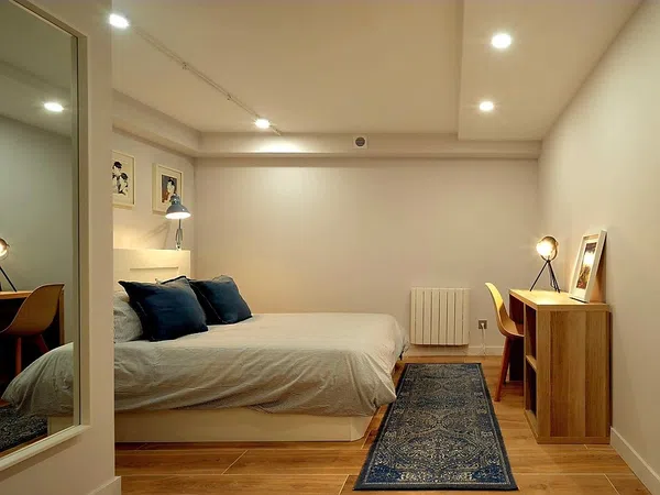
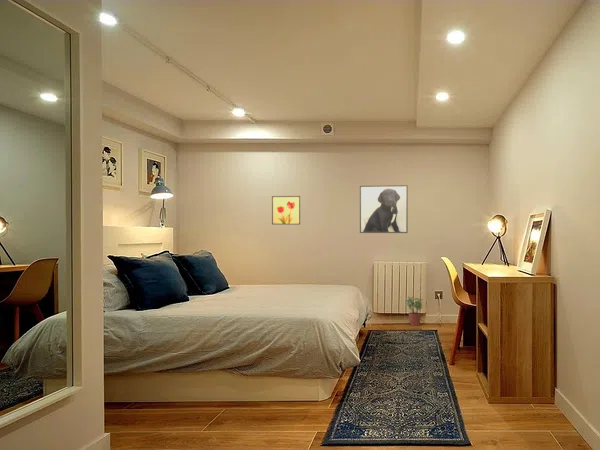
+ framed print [359,184,409,234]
+ potted plant [405,296,425,327]
+ wall art [271,195,301,225]
